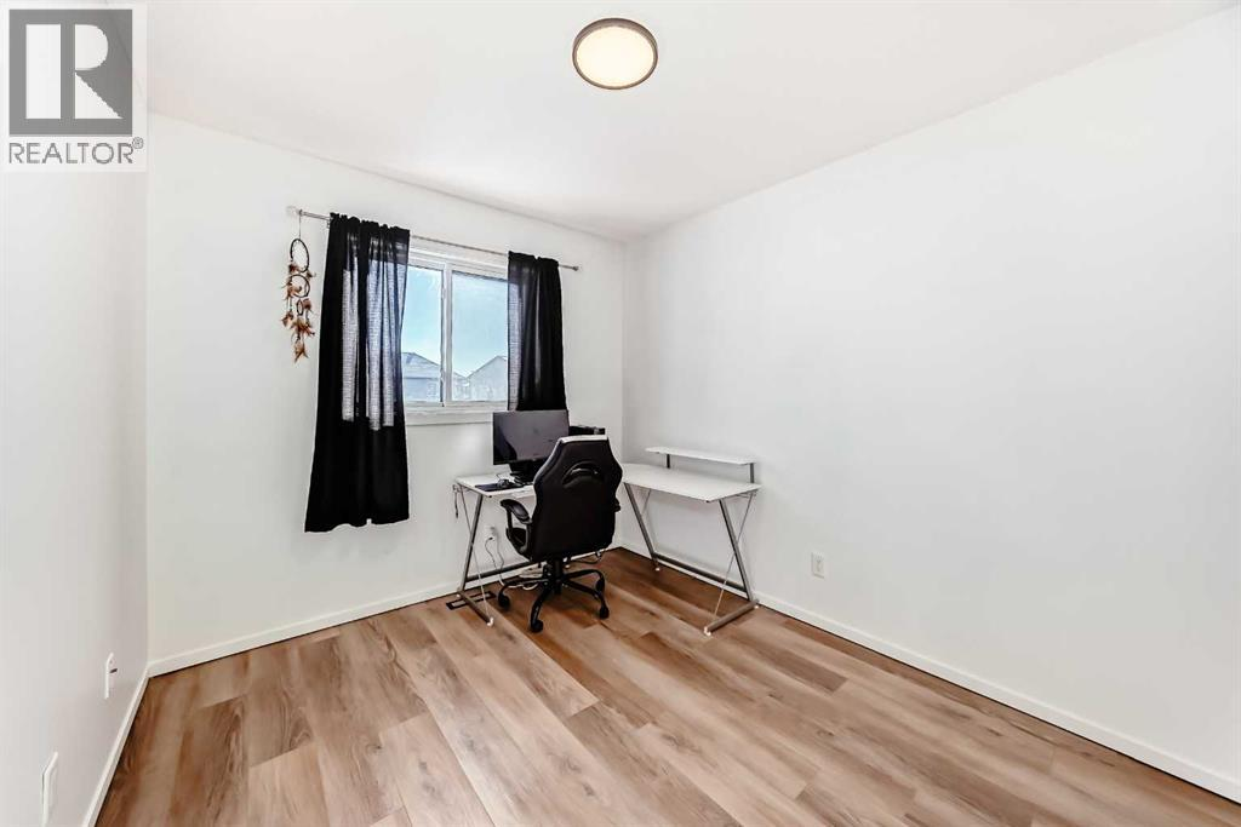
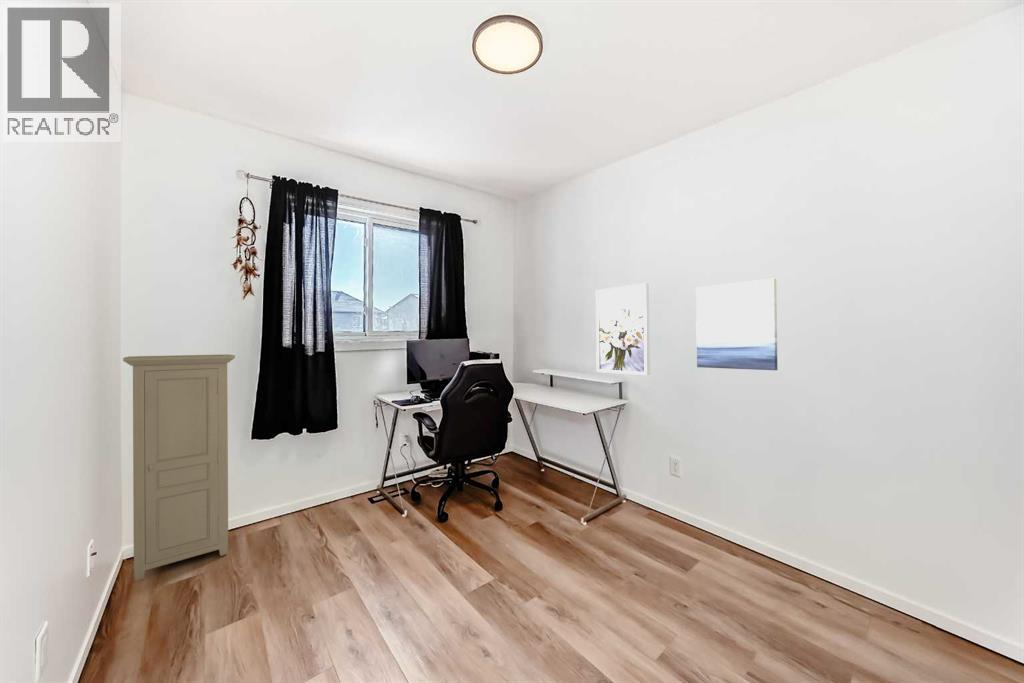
+ armoire [122,353,236,582]
+ wall art [695,278,778,371]
+ wall art [595,282,651,376]
